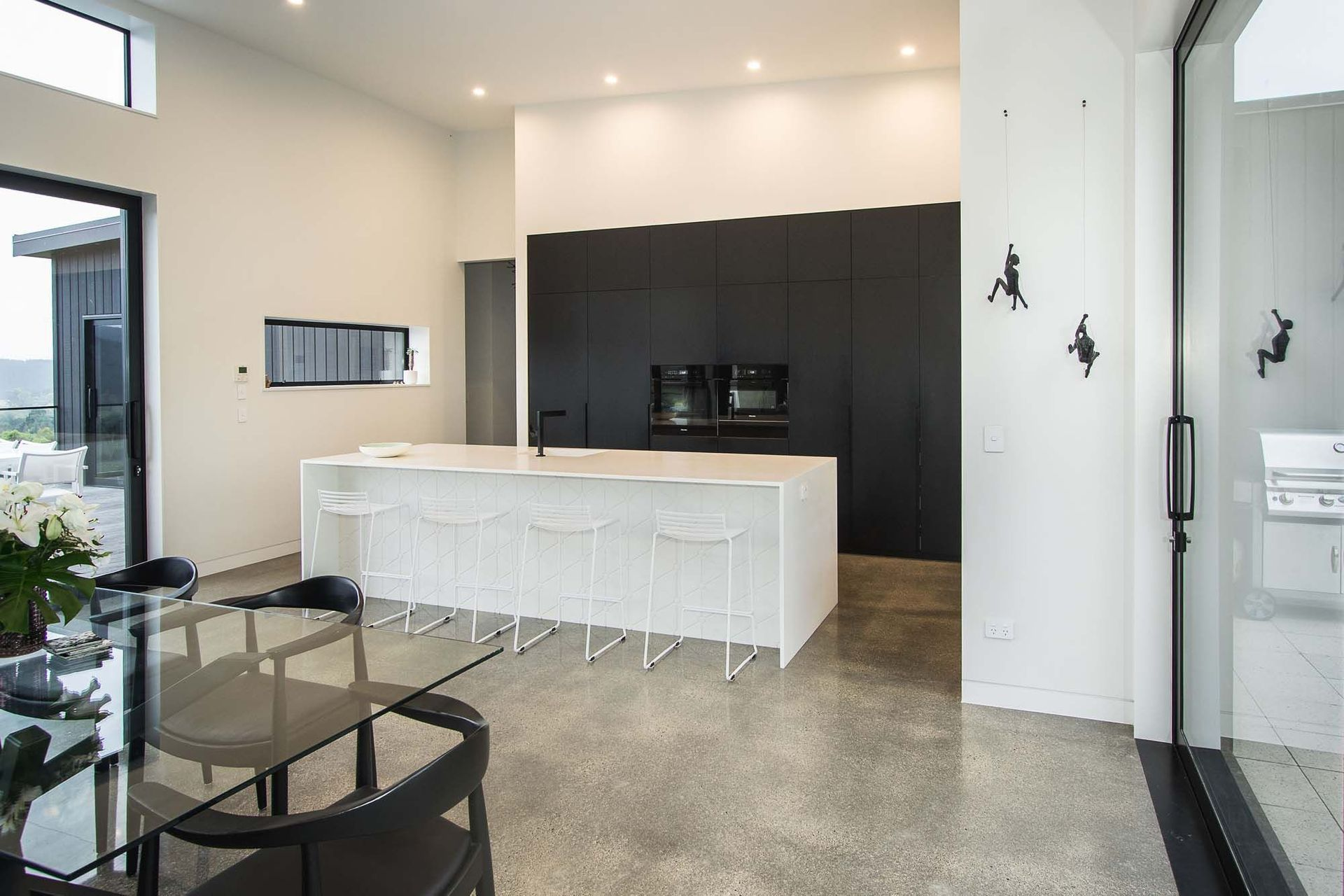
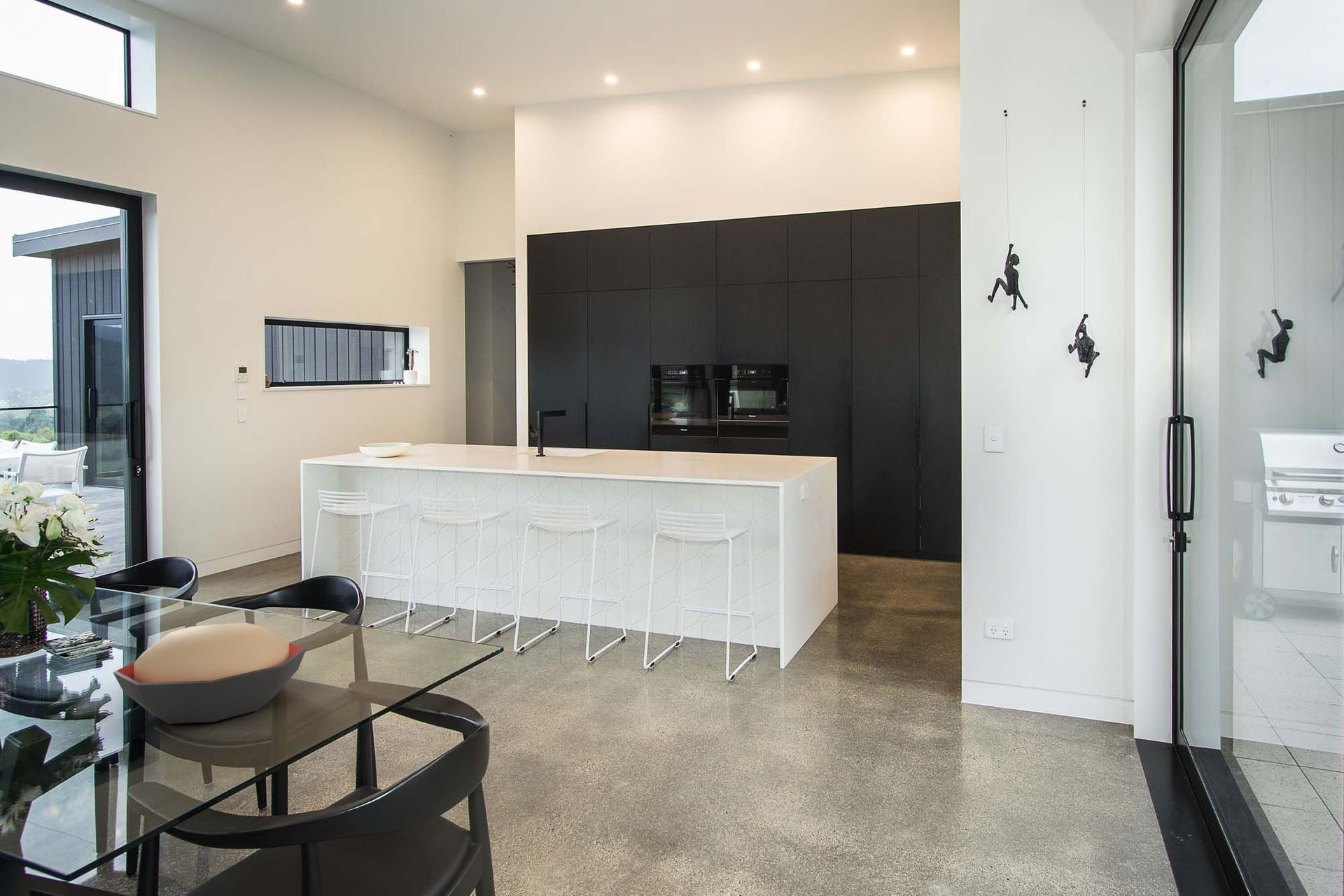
+ decorative bowl [113,622,307,724]
